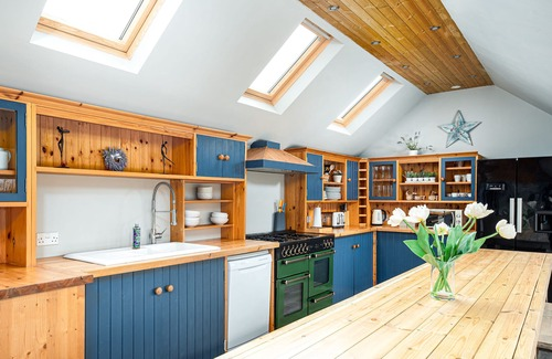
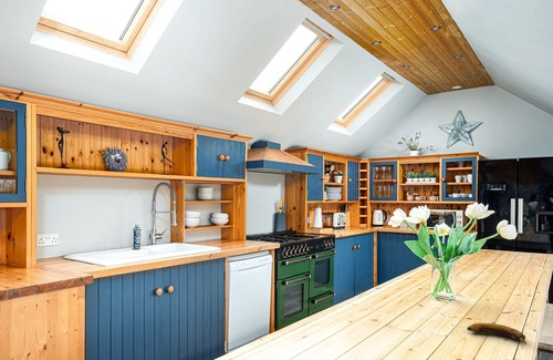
+ banana [466,321,528,346]
